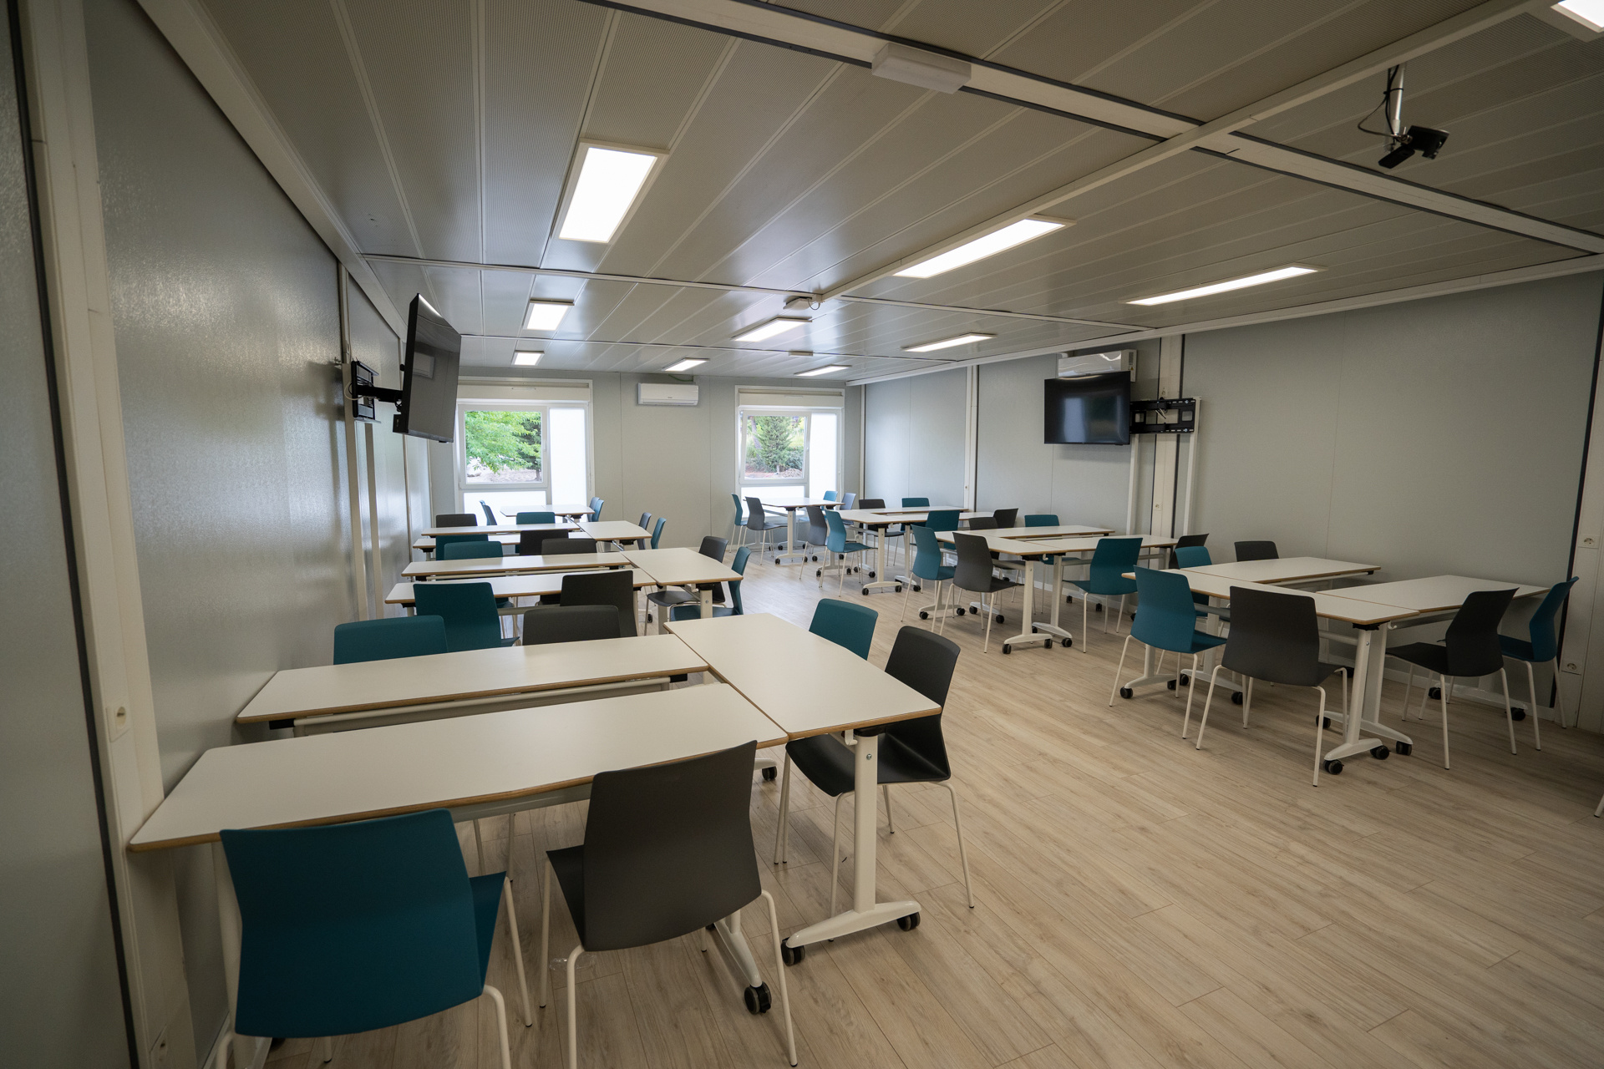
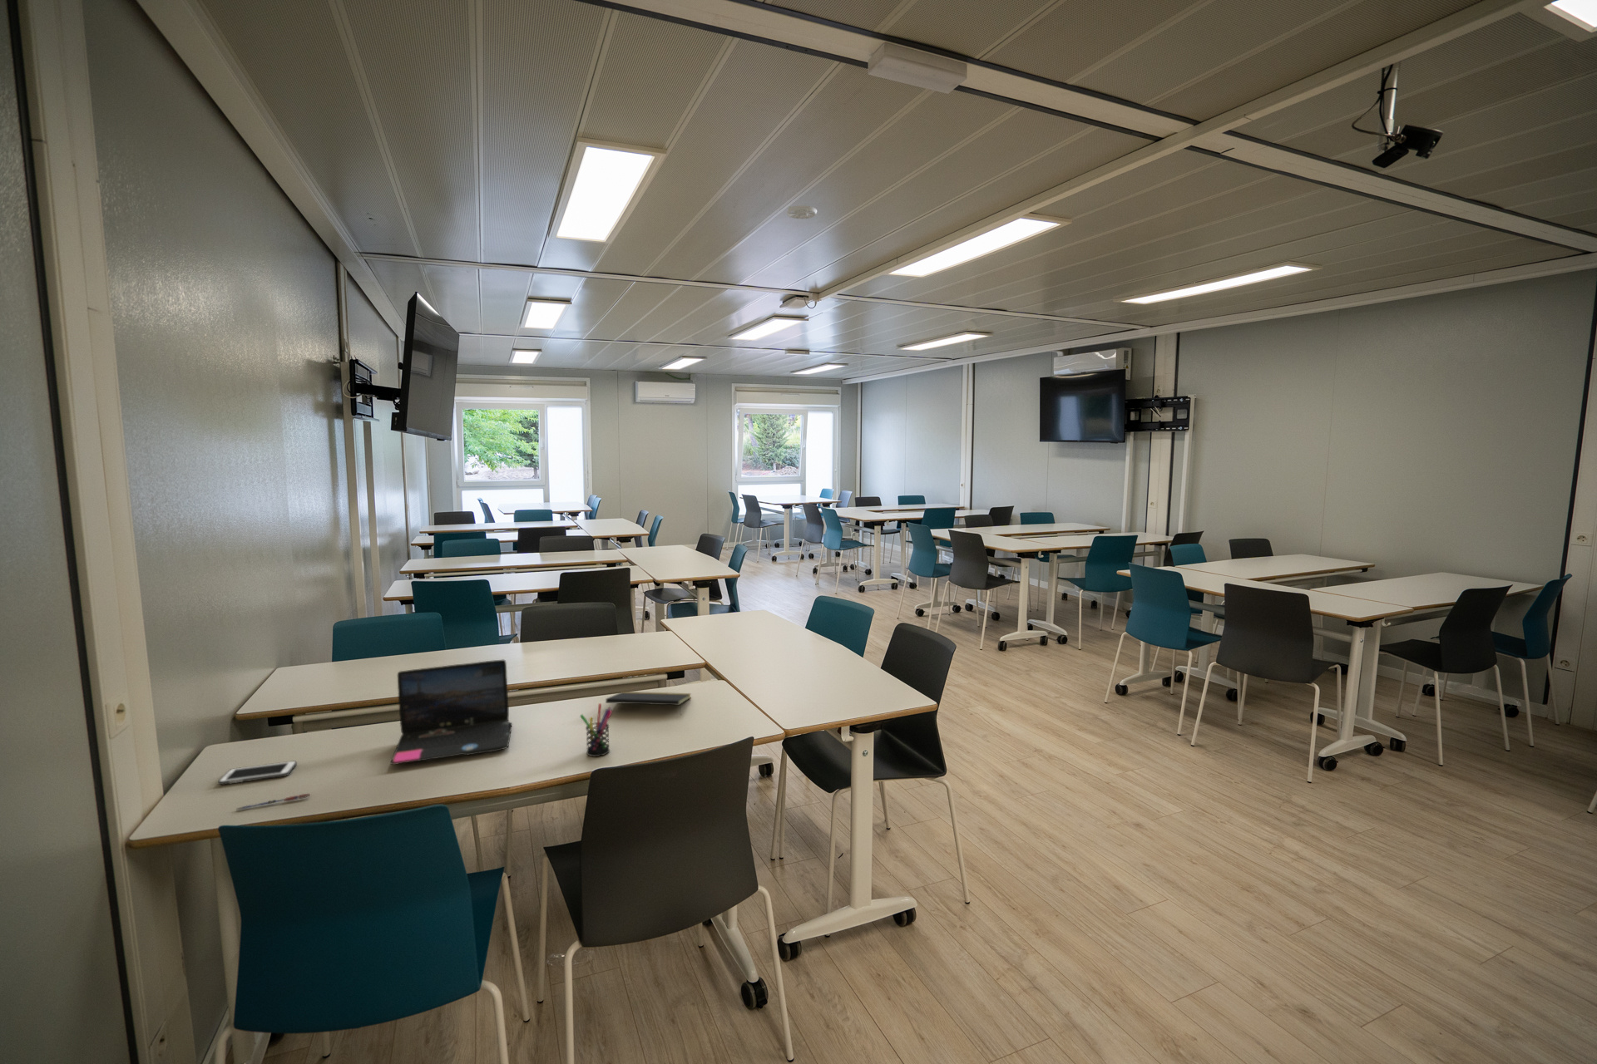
+ smoke detector [785,204,818,220]
+ notepad [605,691,692,715]
+ pen [235,793,311,811]
+ pen holder [579,702,613,758]
+ cell phone [217,760,298,785]
+ laptop [390,659,513,766]
